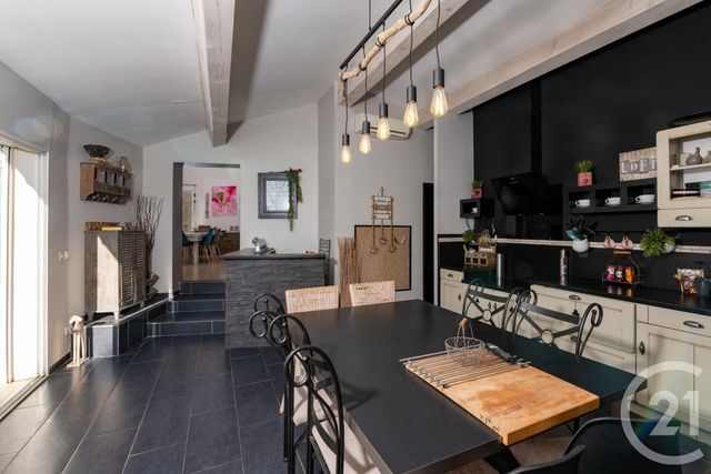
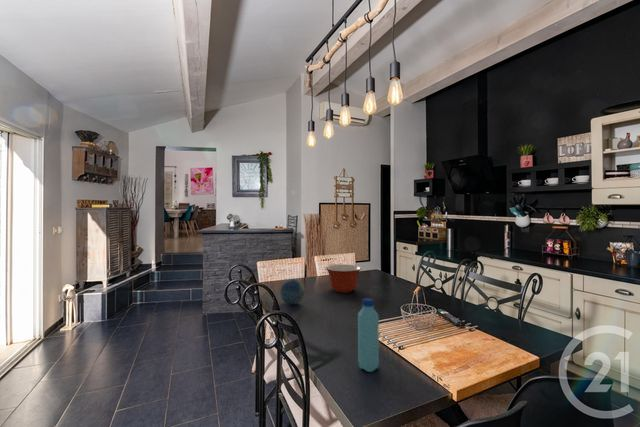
+ water bottle [357,297,380,373]
+ decorative ball [279,278,306,306]
+ mixing bowl [325,263,362,294]
